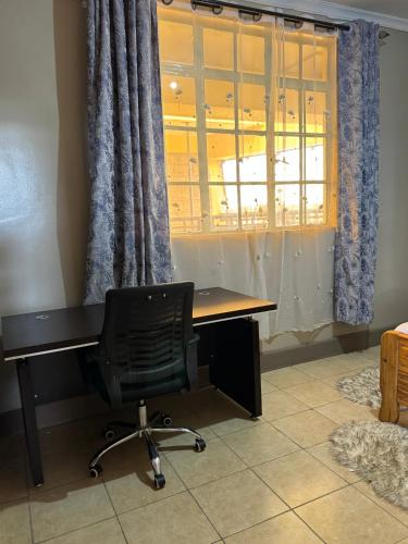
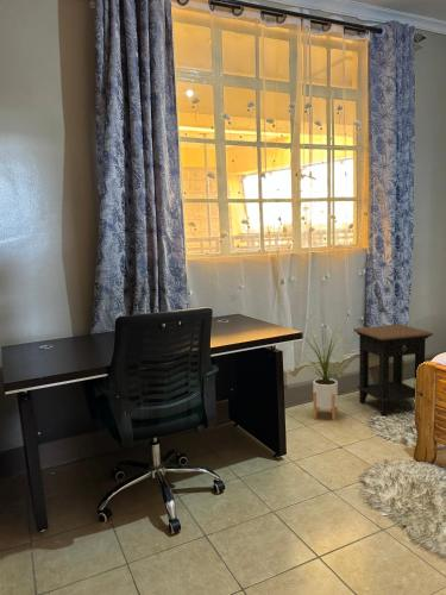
+ side table [352,324,434,416]
+ house plant [301,324,348,422]
